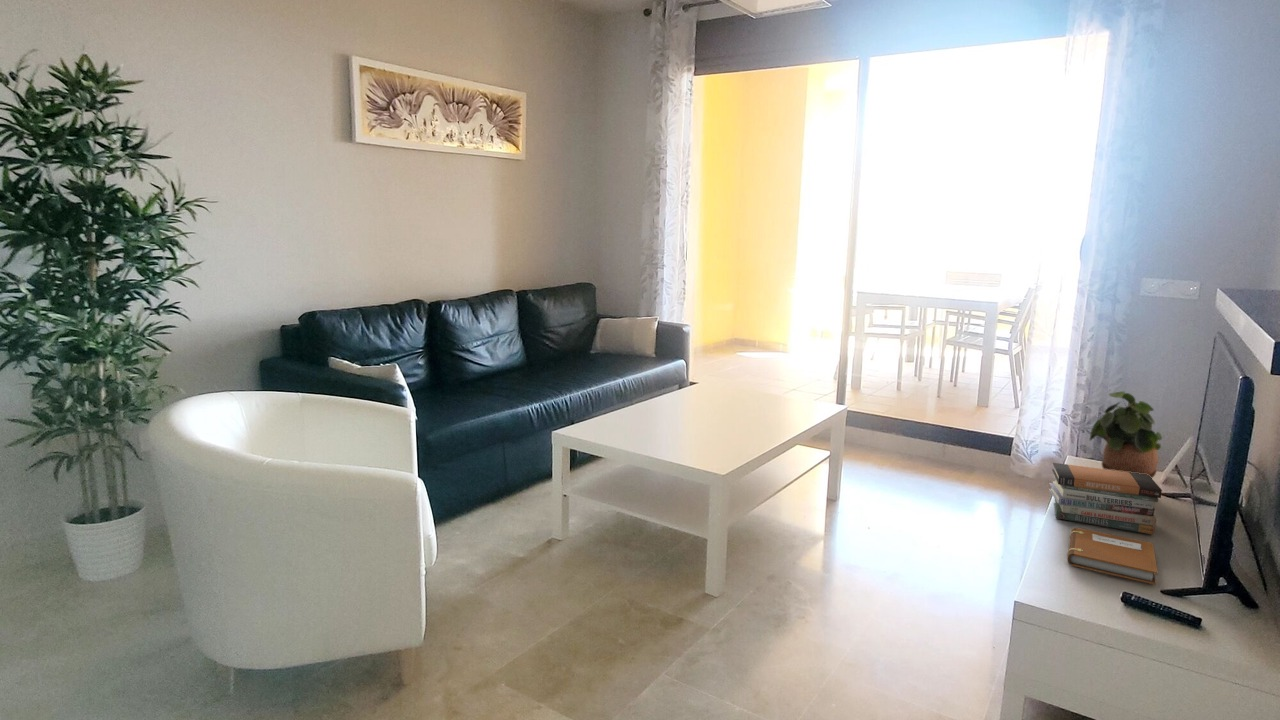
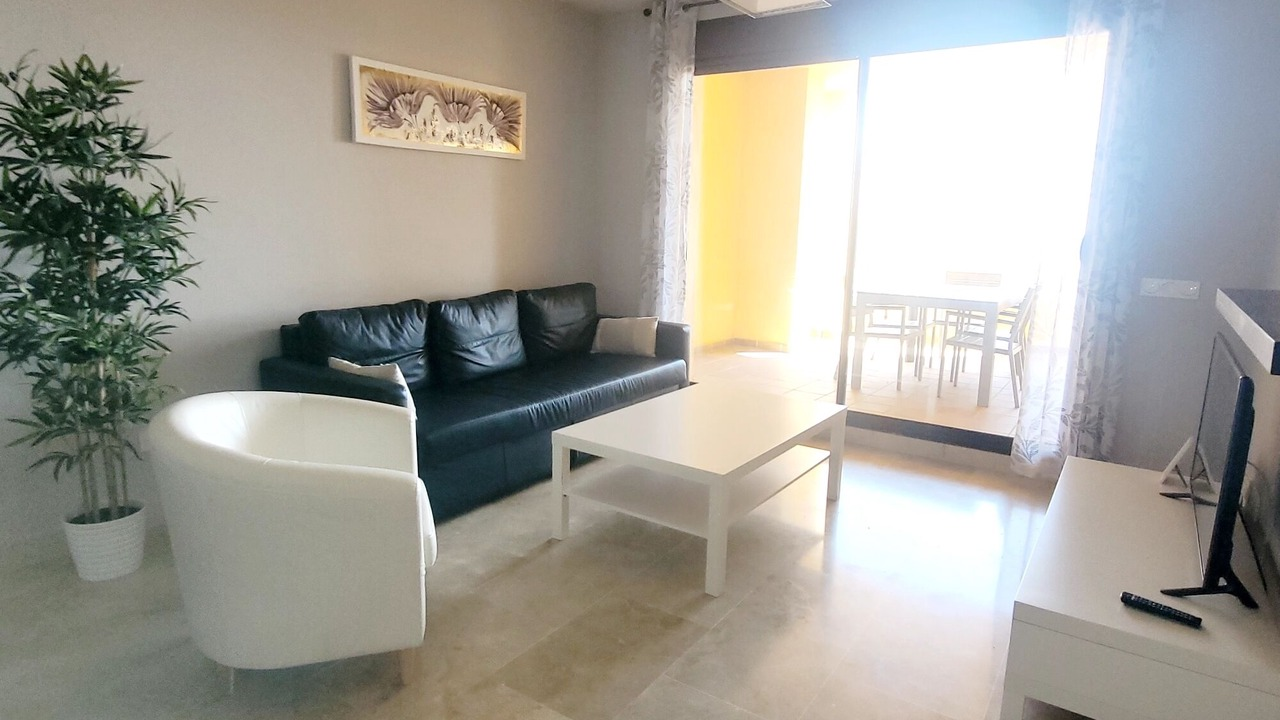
- potted plant [1089,390,1163,479]
- book stack [1048,462,1163,535]
- notebook [1066,527,1159,586]
